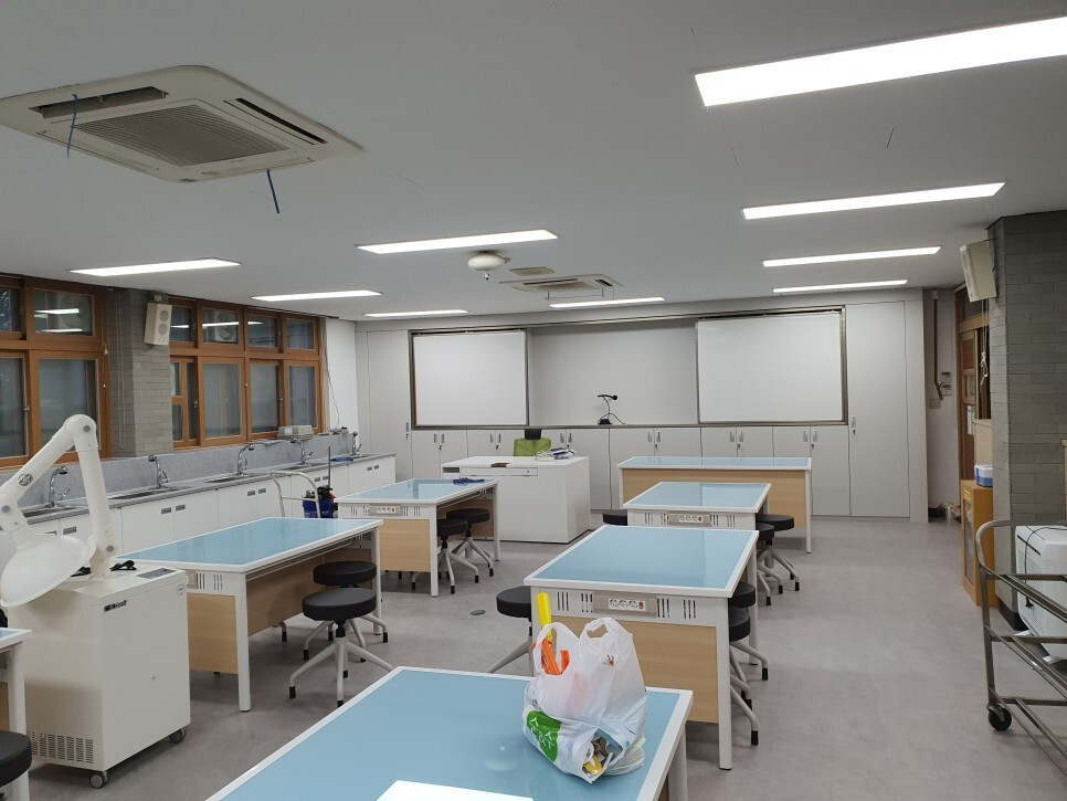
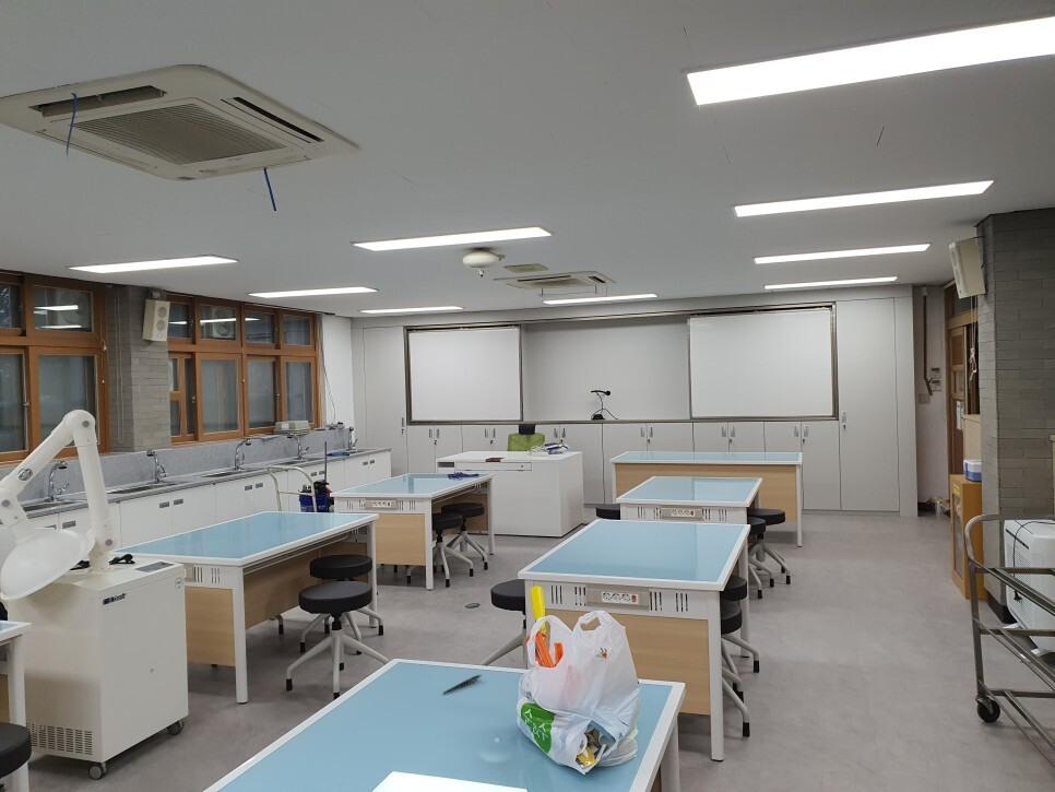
+ pen [442,674,483,695]
